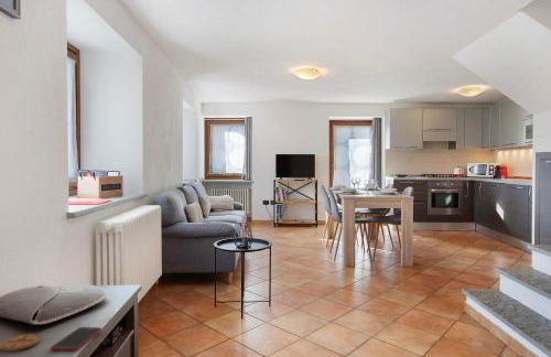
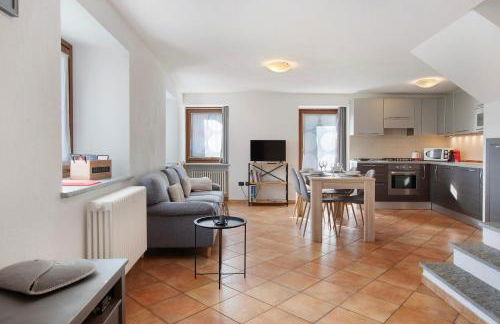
- coaster [0,333,42,353]
- cell phone [50,326,102,353]
